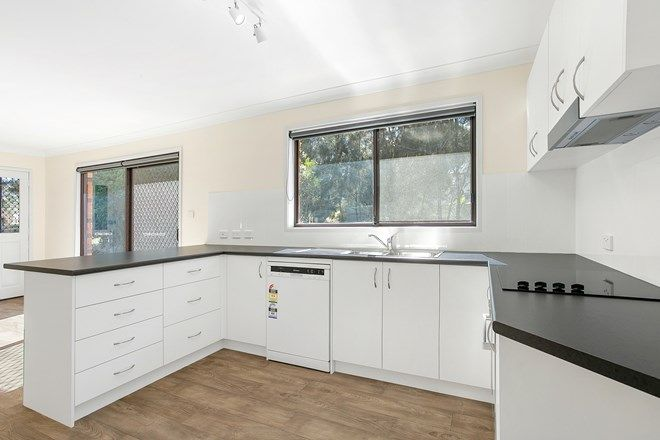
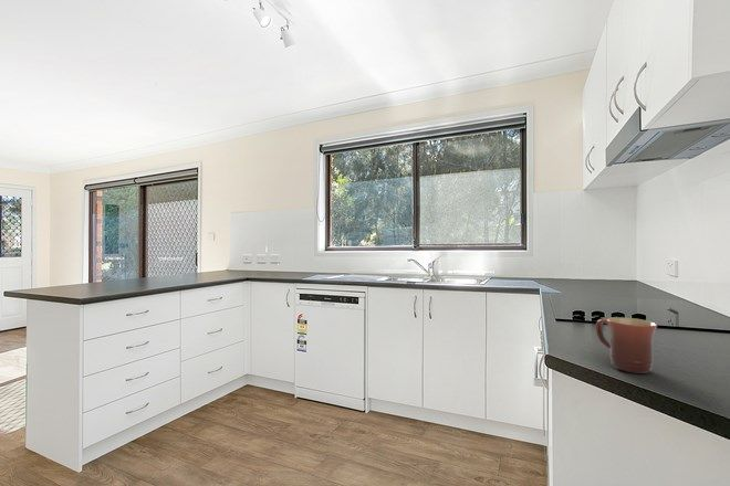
+ mug [595,316,658,374]
